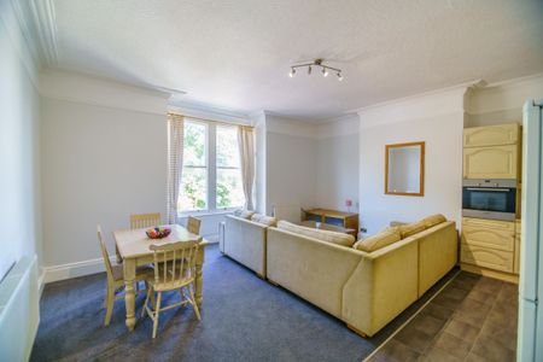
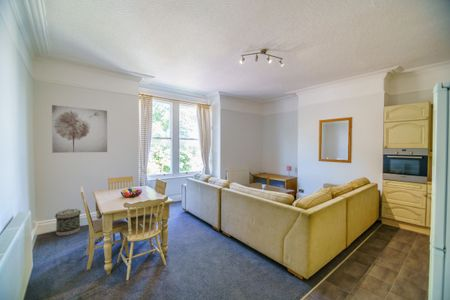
+ wall art [51,104,108,154]
+ basket [54,208,82,237]
